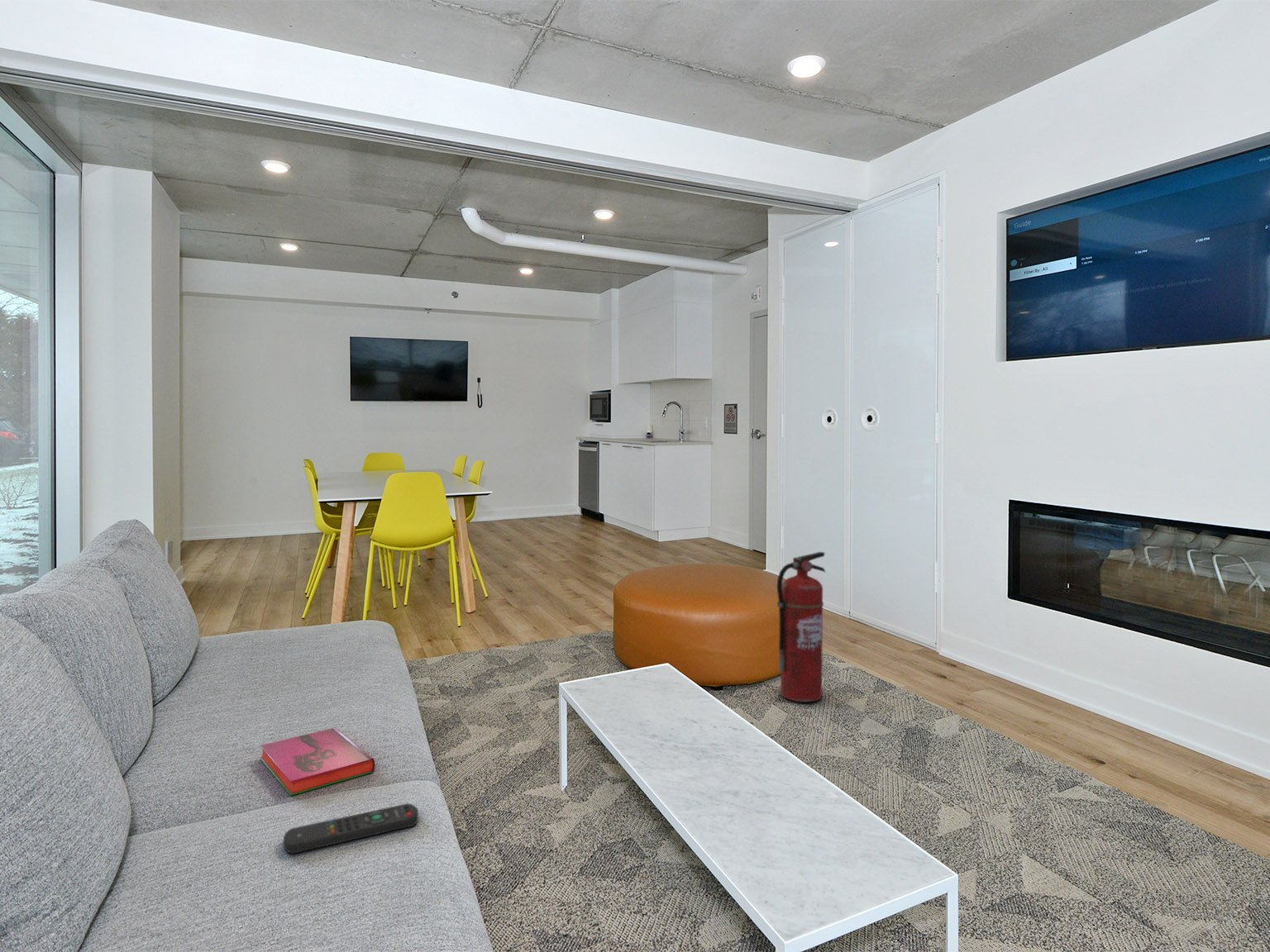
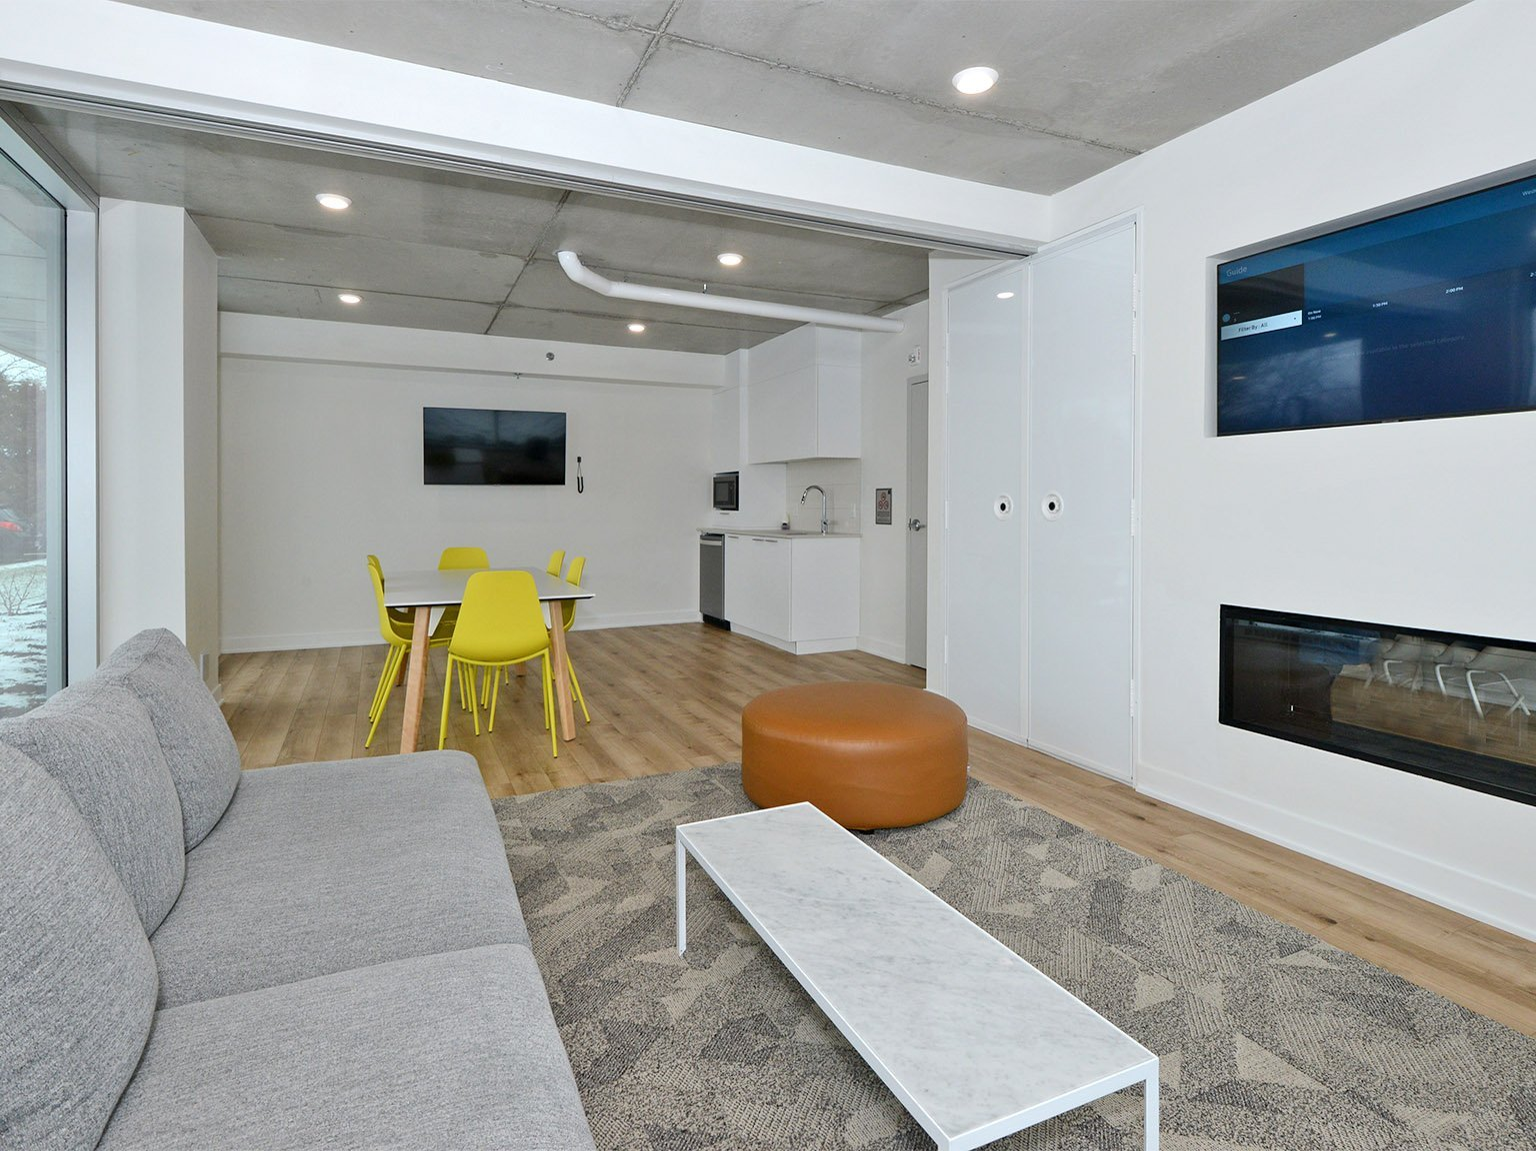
- fire extinguisher [776,551,826,703]
- hardback book [259,726,375,797]
- remote control [283,802,419,854]
